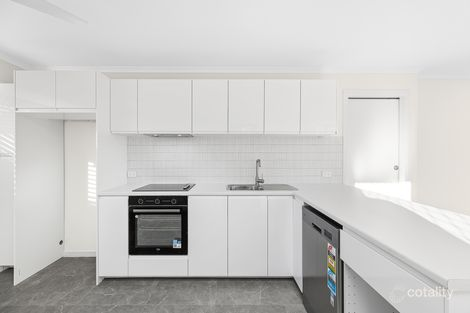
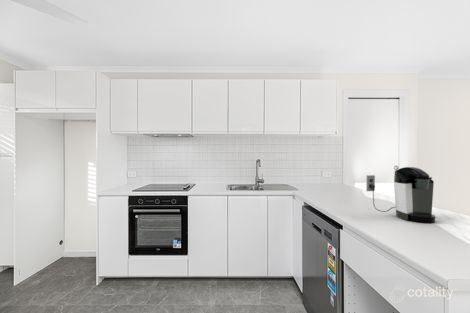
+ coffee maker [365,166,436,223]
